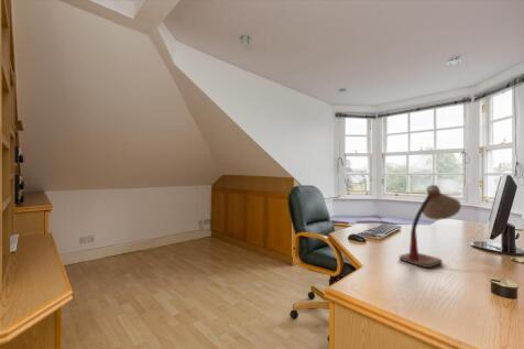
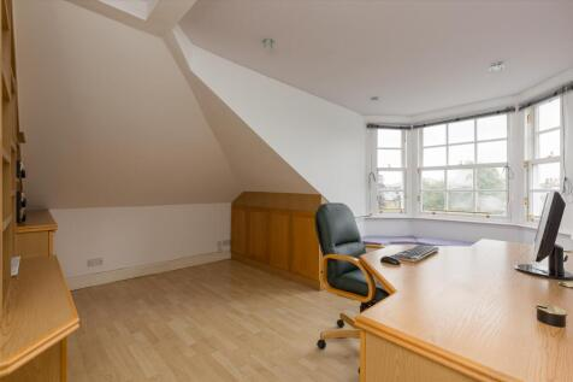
- desk lamp [399,184,462,269]
